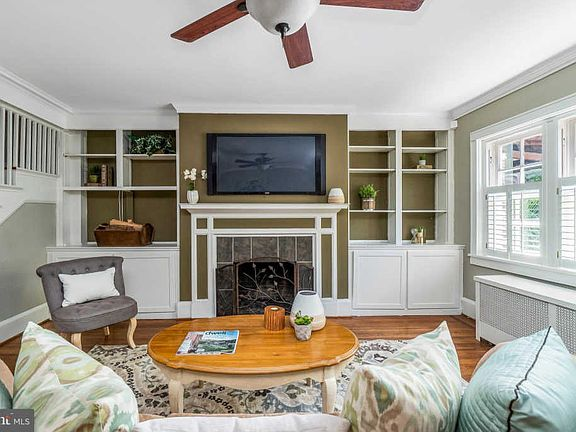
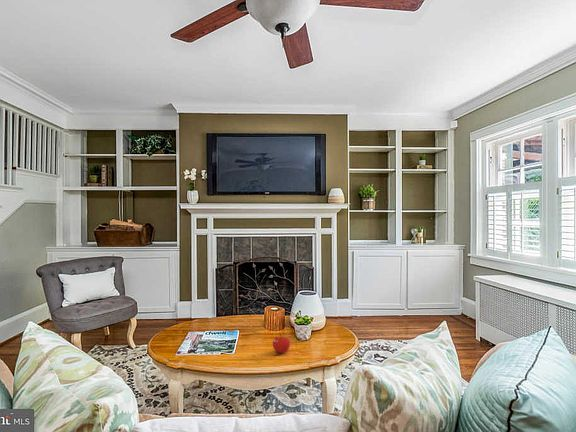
+ fruit [272,334,291,354]
